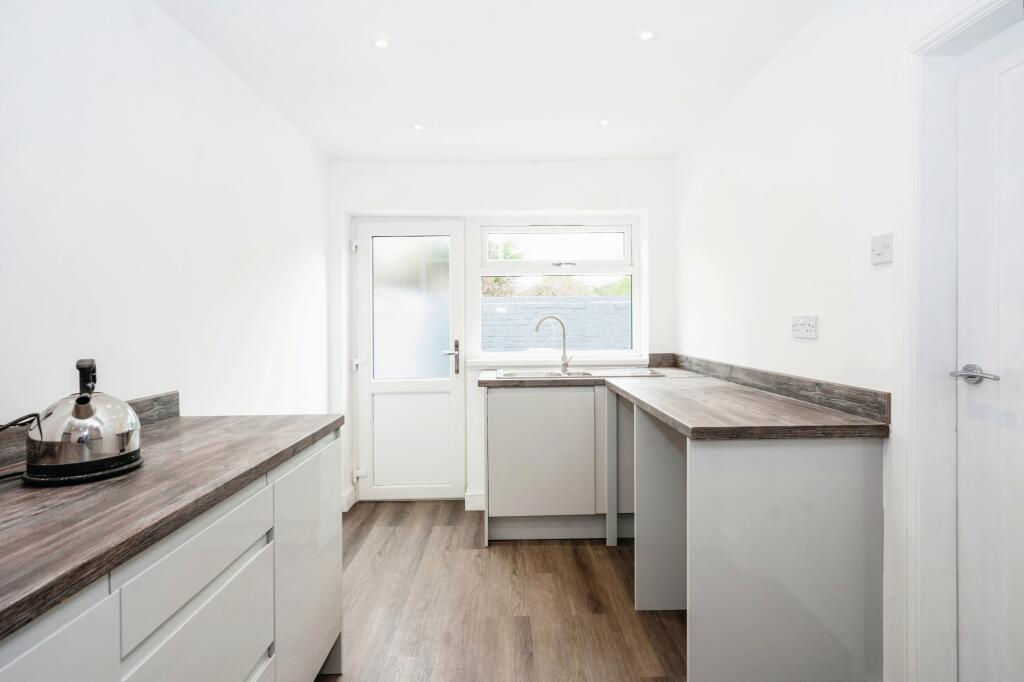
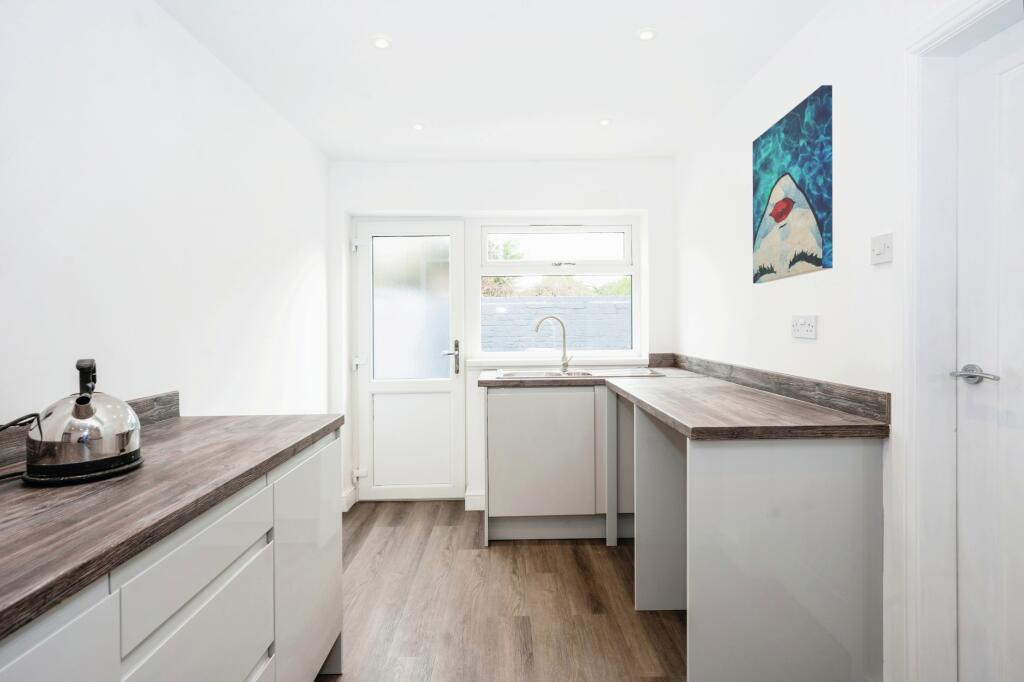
+ wall art [752,84,834,284]
